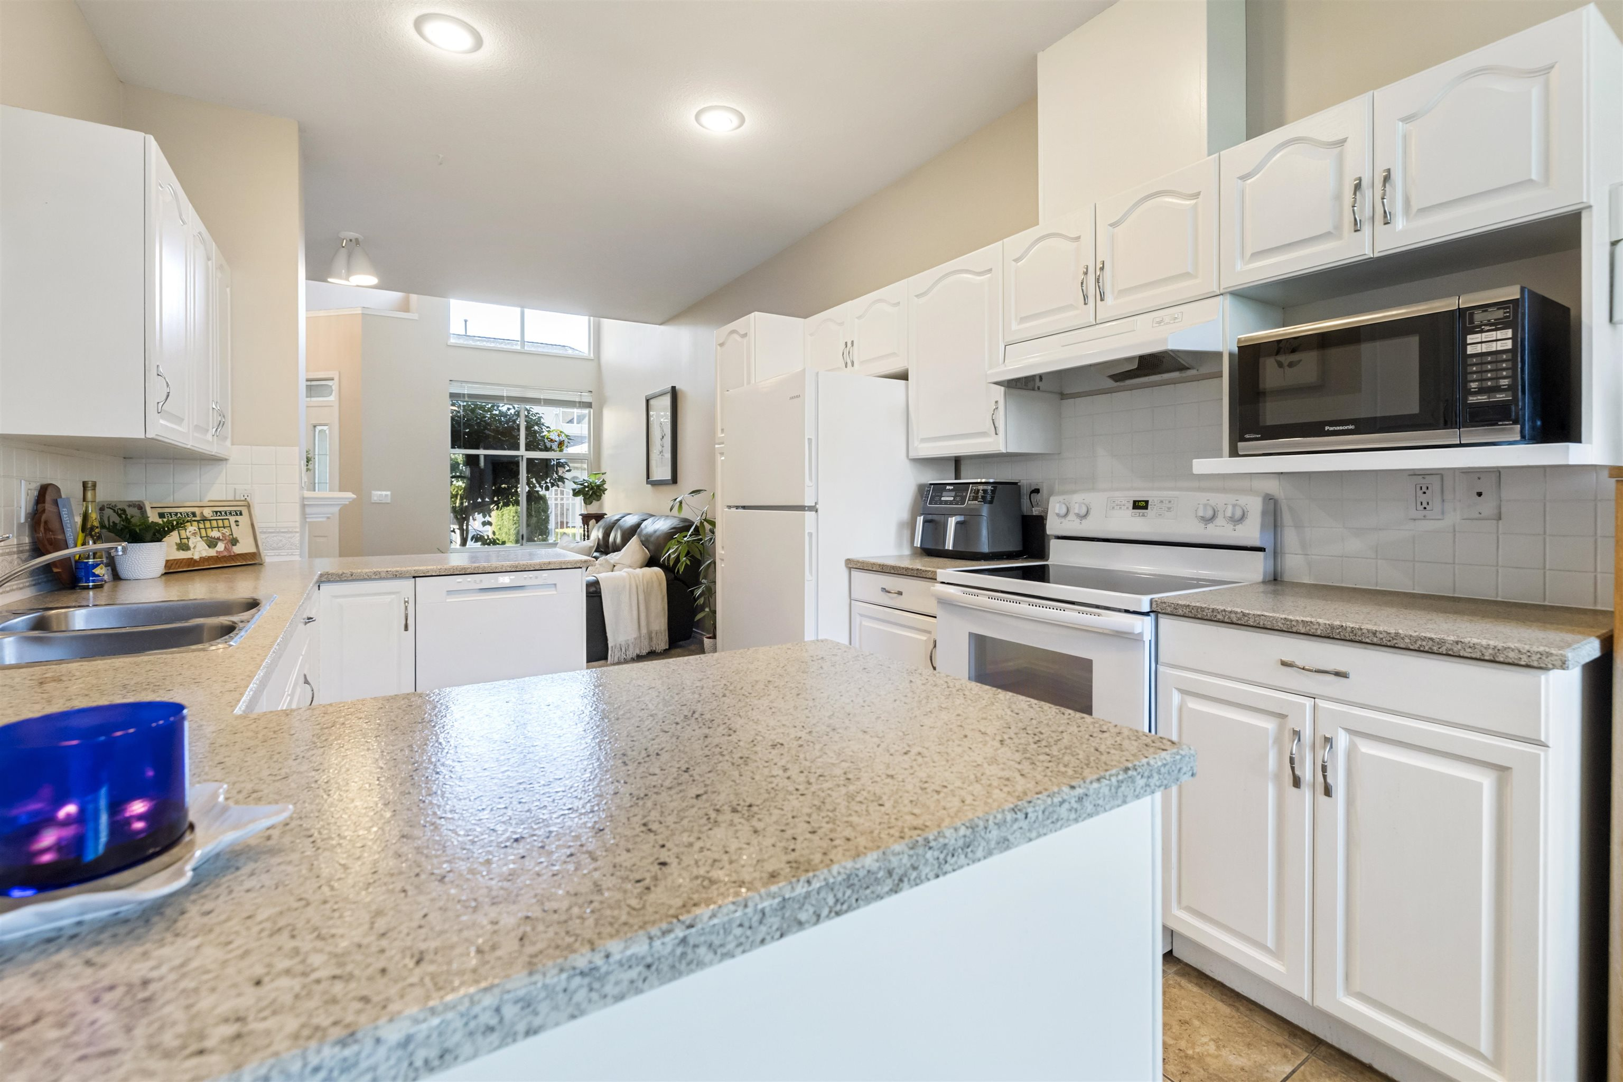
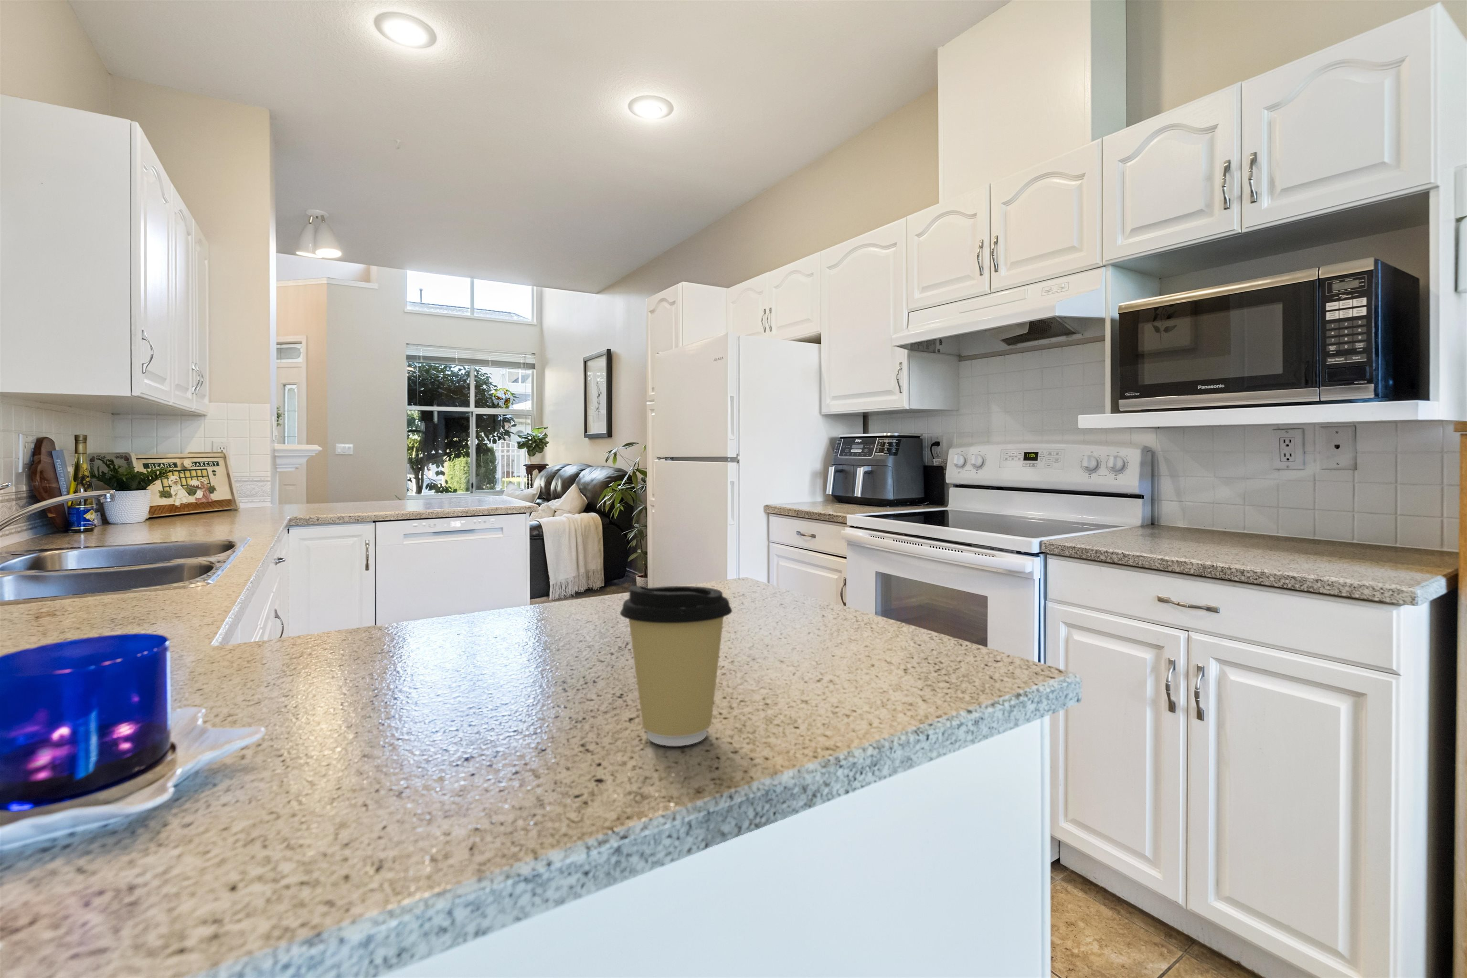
+ coffee cup [619,585,732,747]
